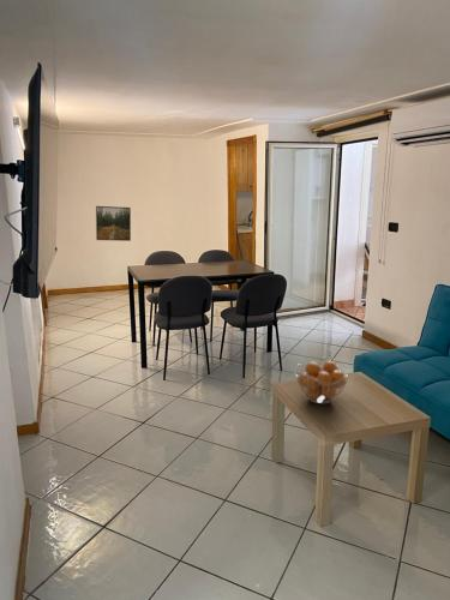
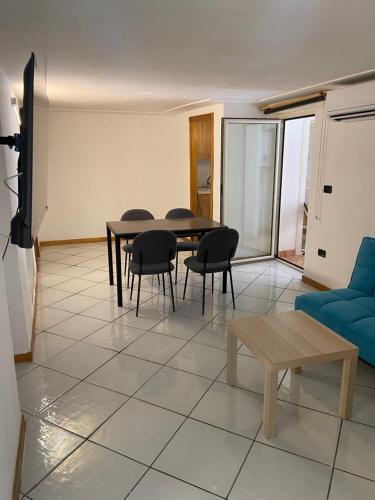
- fruit basket [294,360,349,404]
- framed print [95,205,132,242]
